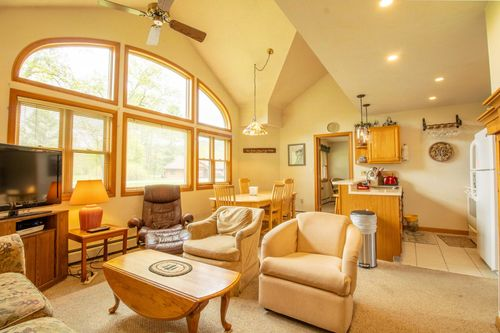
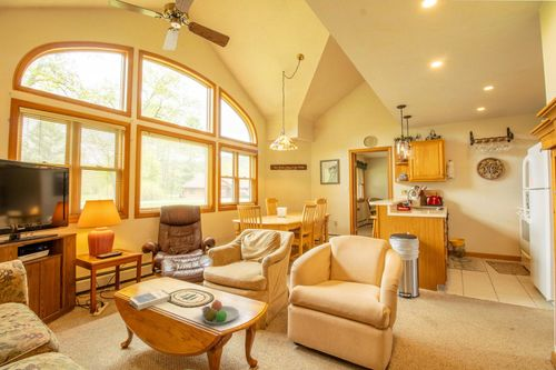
+ hardback book [128,289,172,311]
+ fruit bowl [200,299,240,326]
